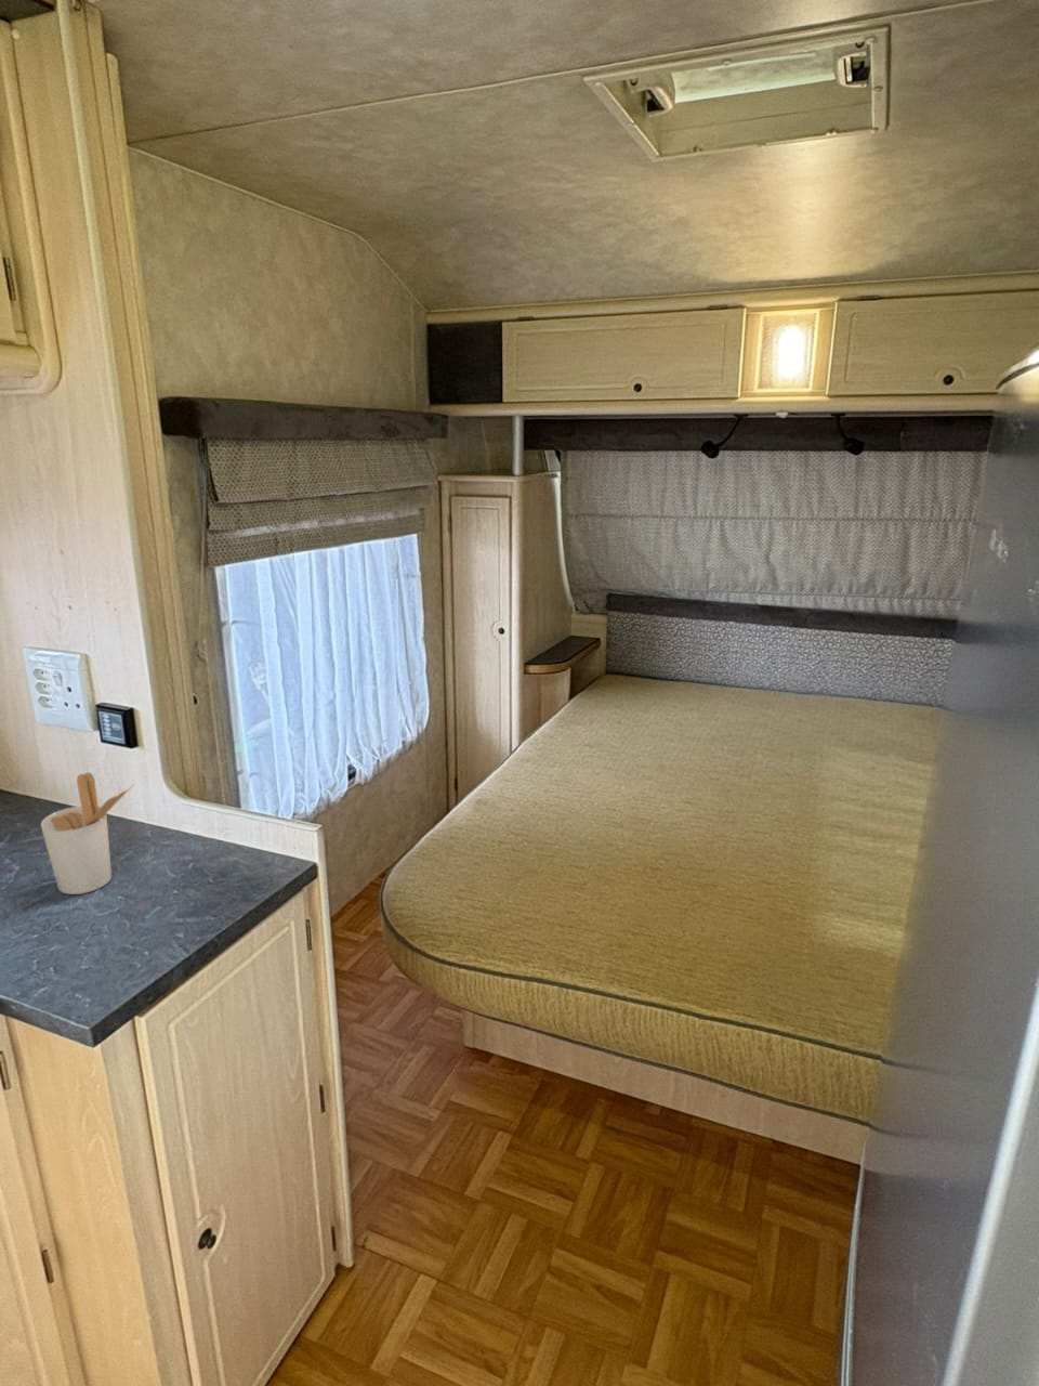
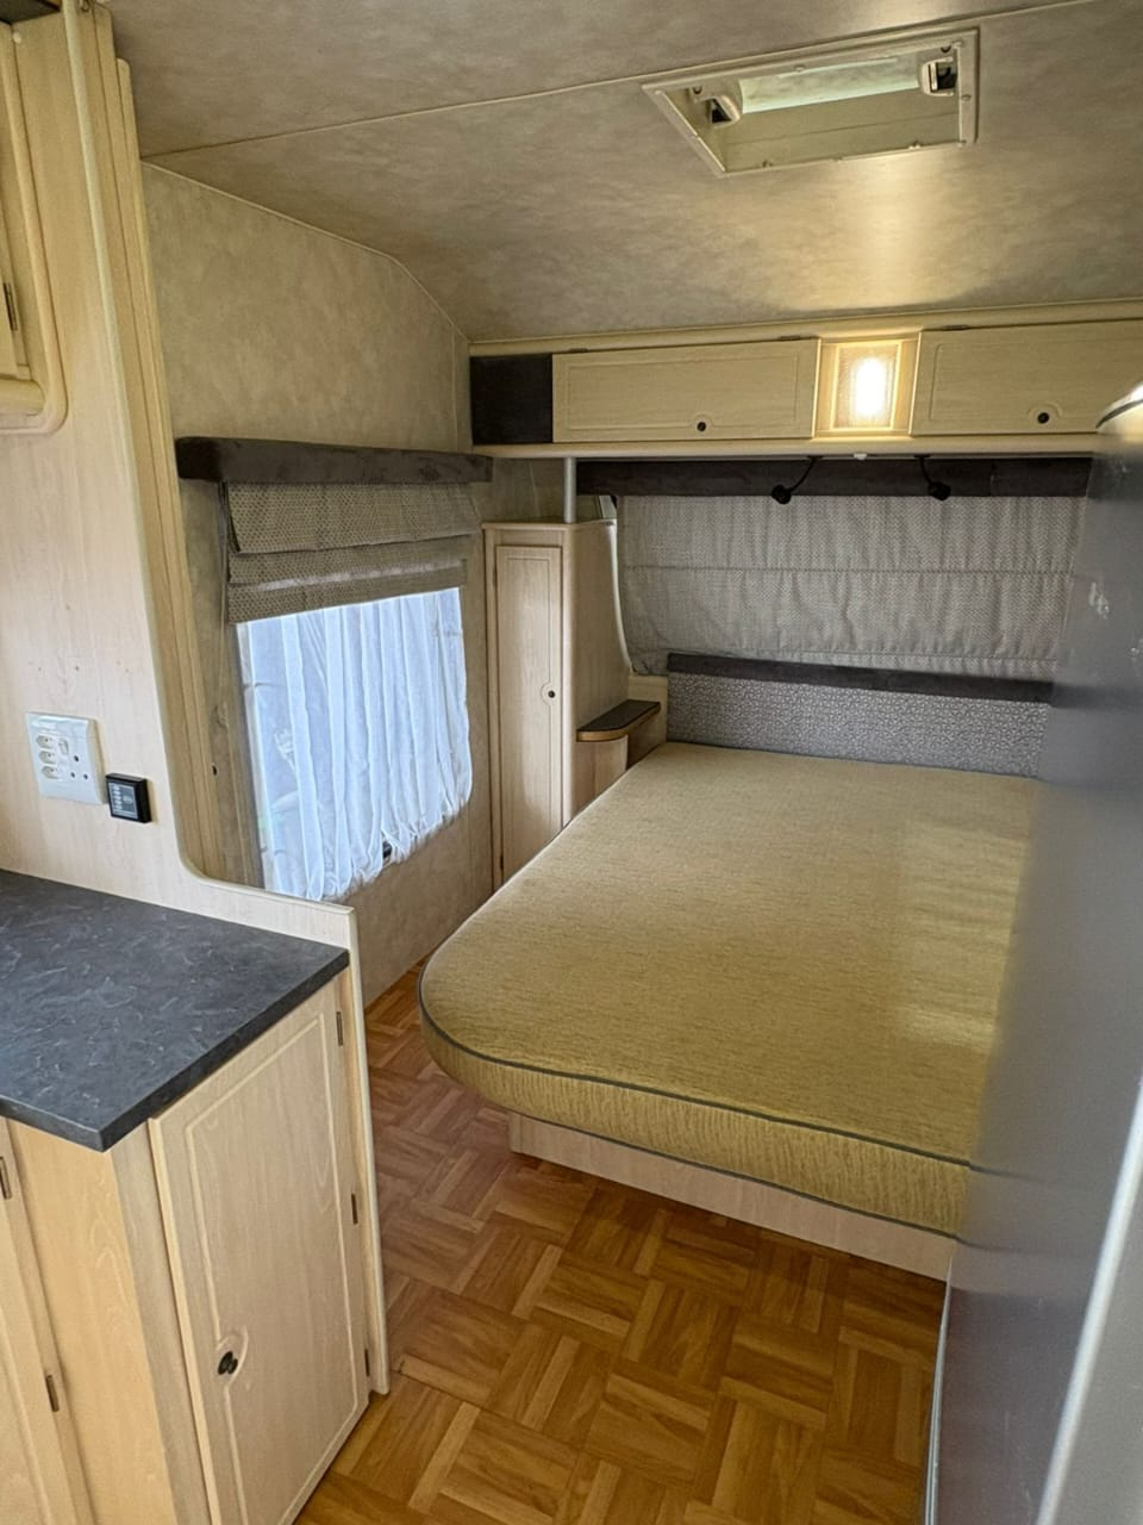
- utensil holder [40,770,136,896]
